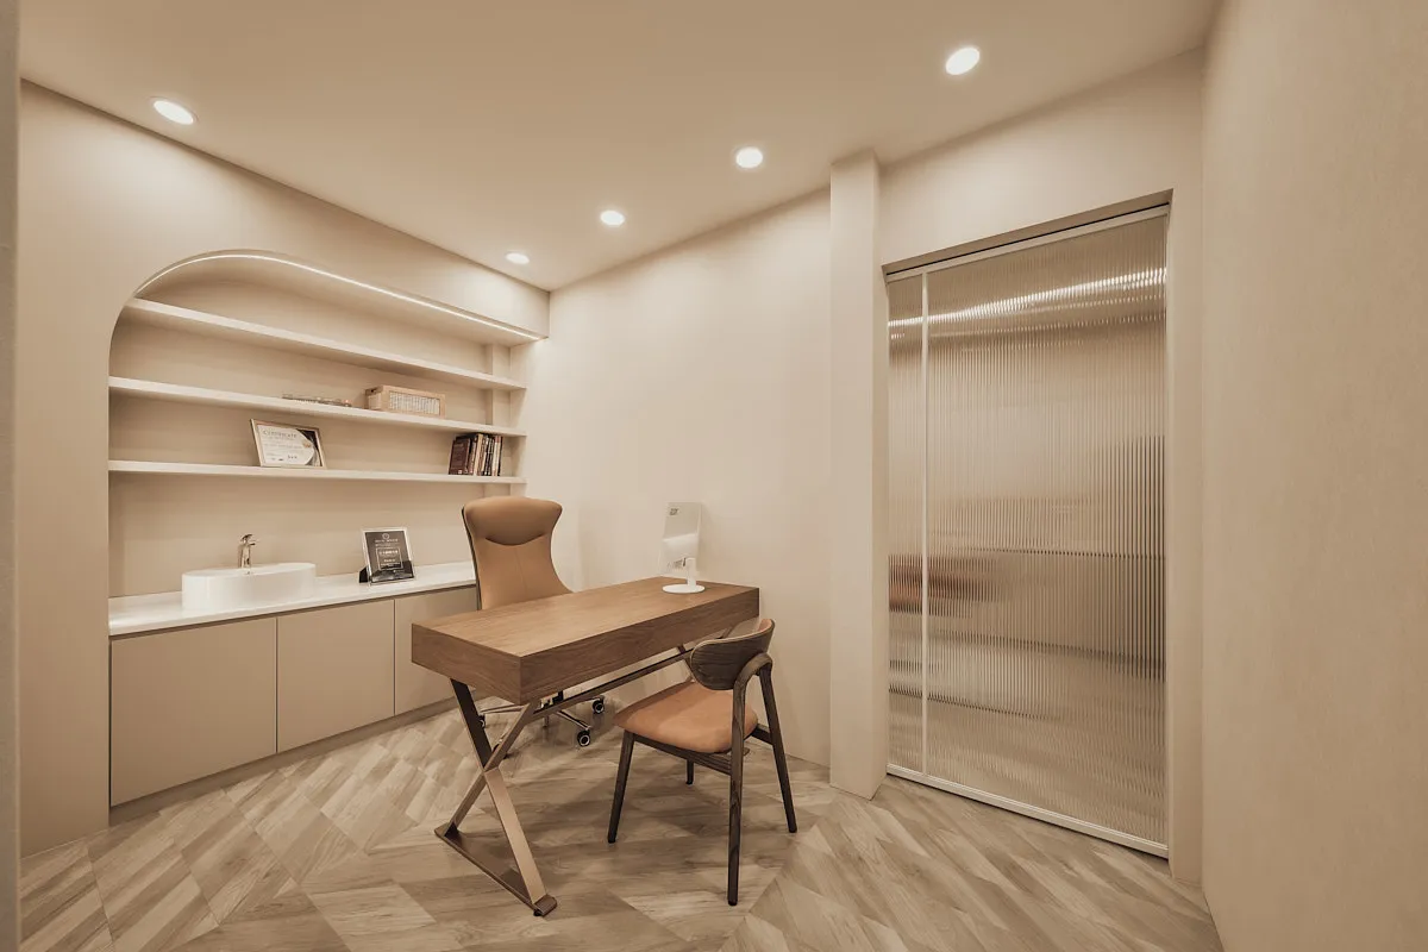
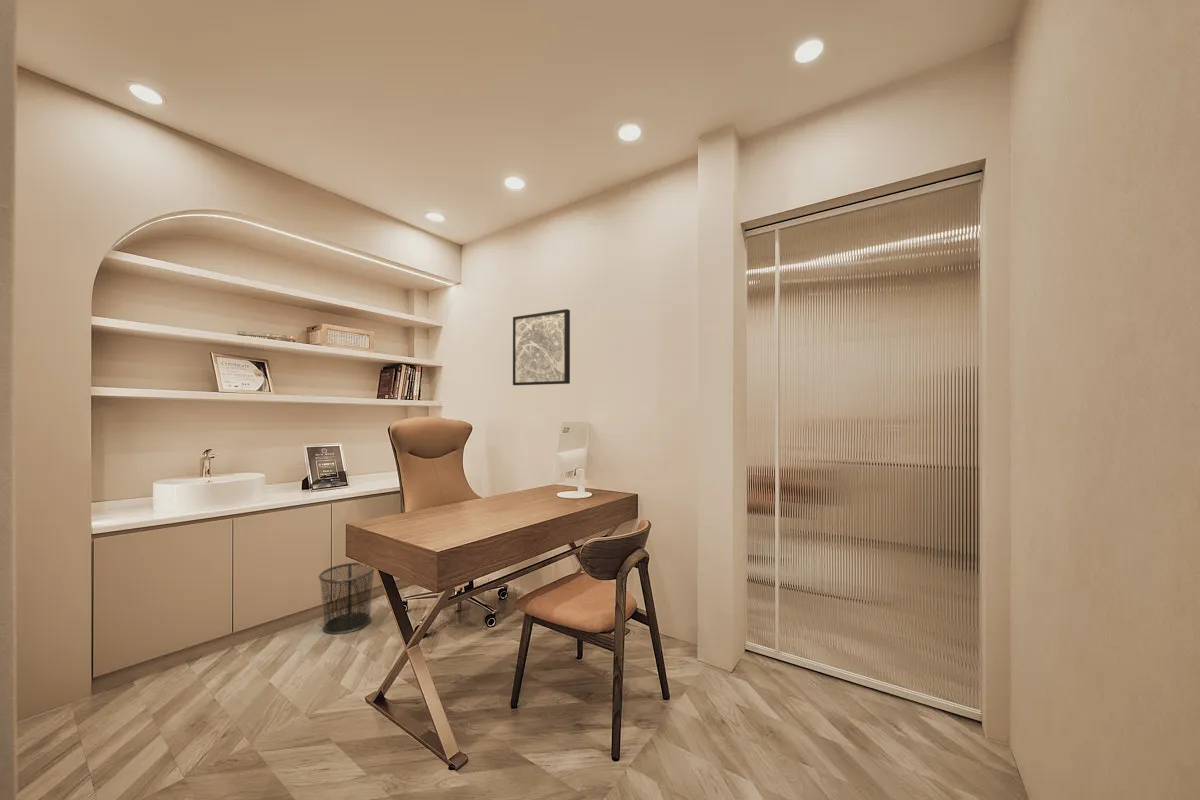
+ waste bin [318,562,376,635]
+ wall art [512,308,571,386]
